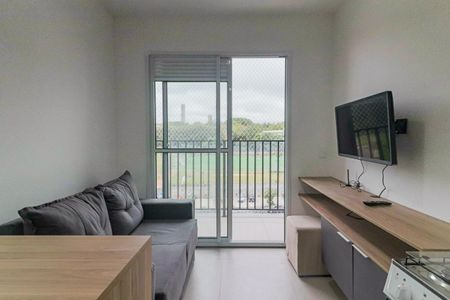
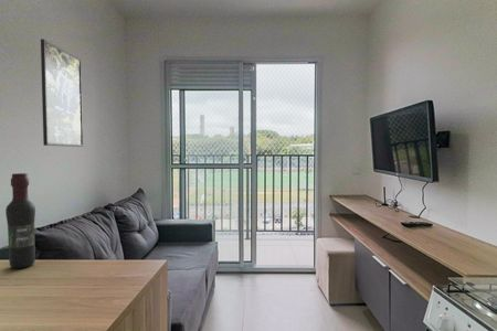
+ wine bottle [4,172,36,270]
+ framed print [40,38,84,148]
